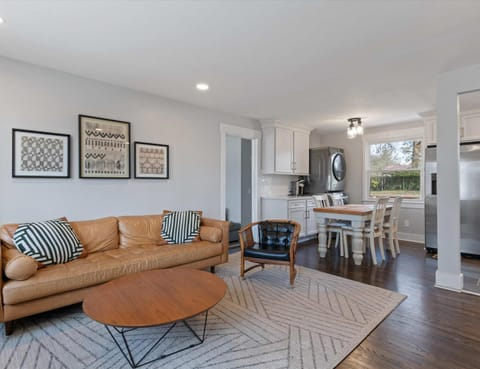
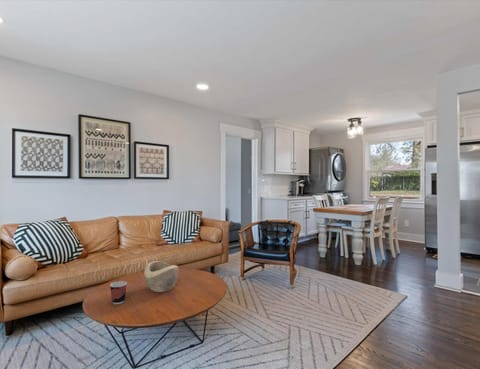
+ decorative bowl [143,260,179,293]
+ cup [109,280,128,305]
